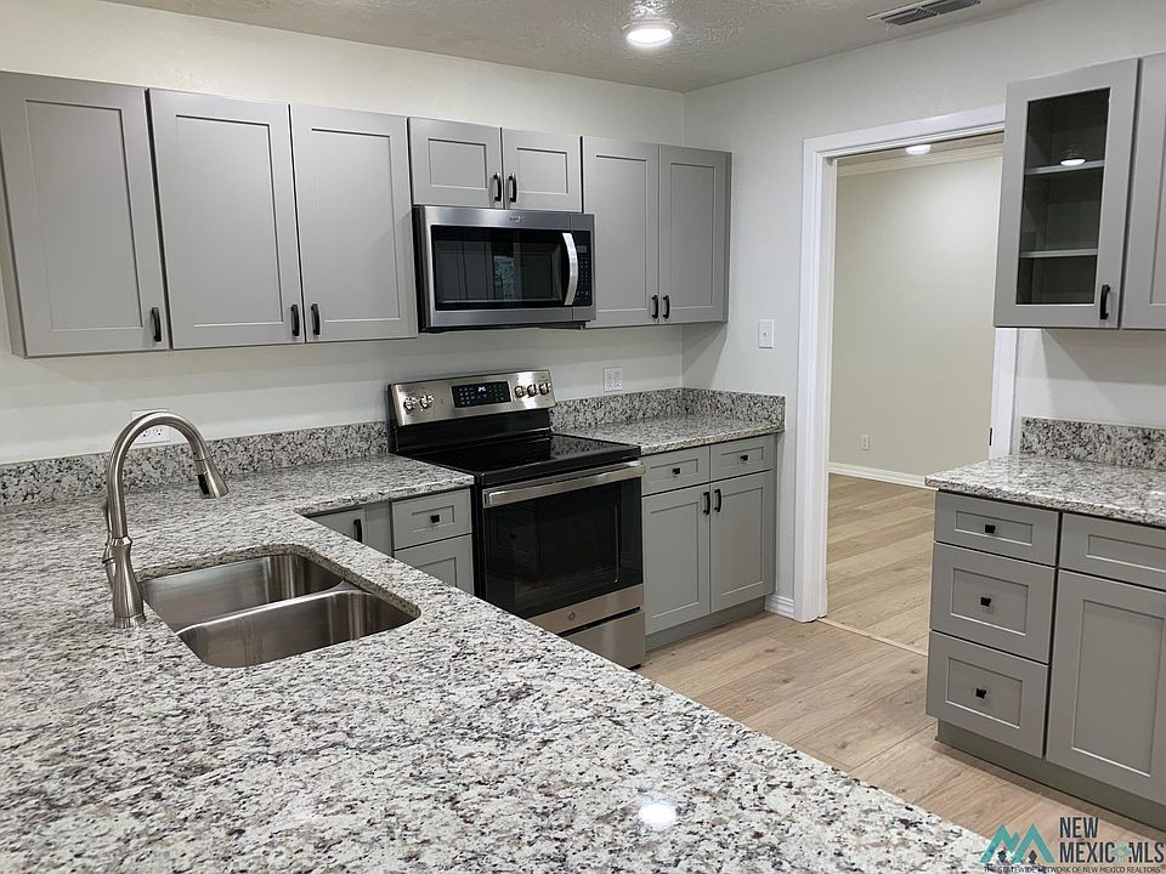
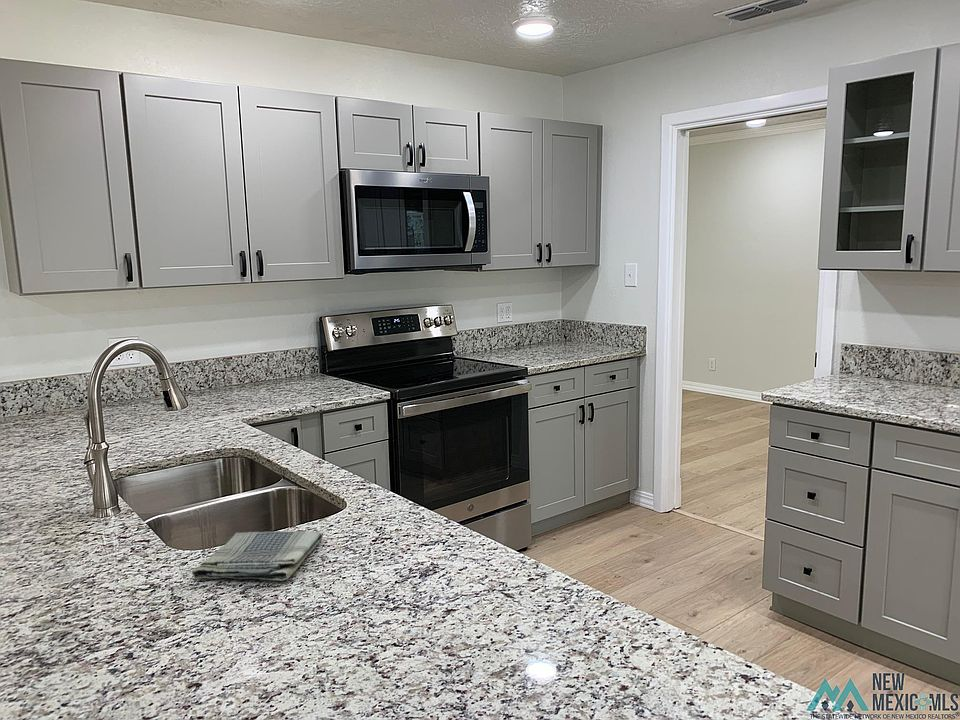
+ dish towel [191,530,324,582]
